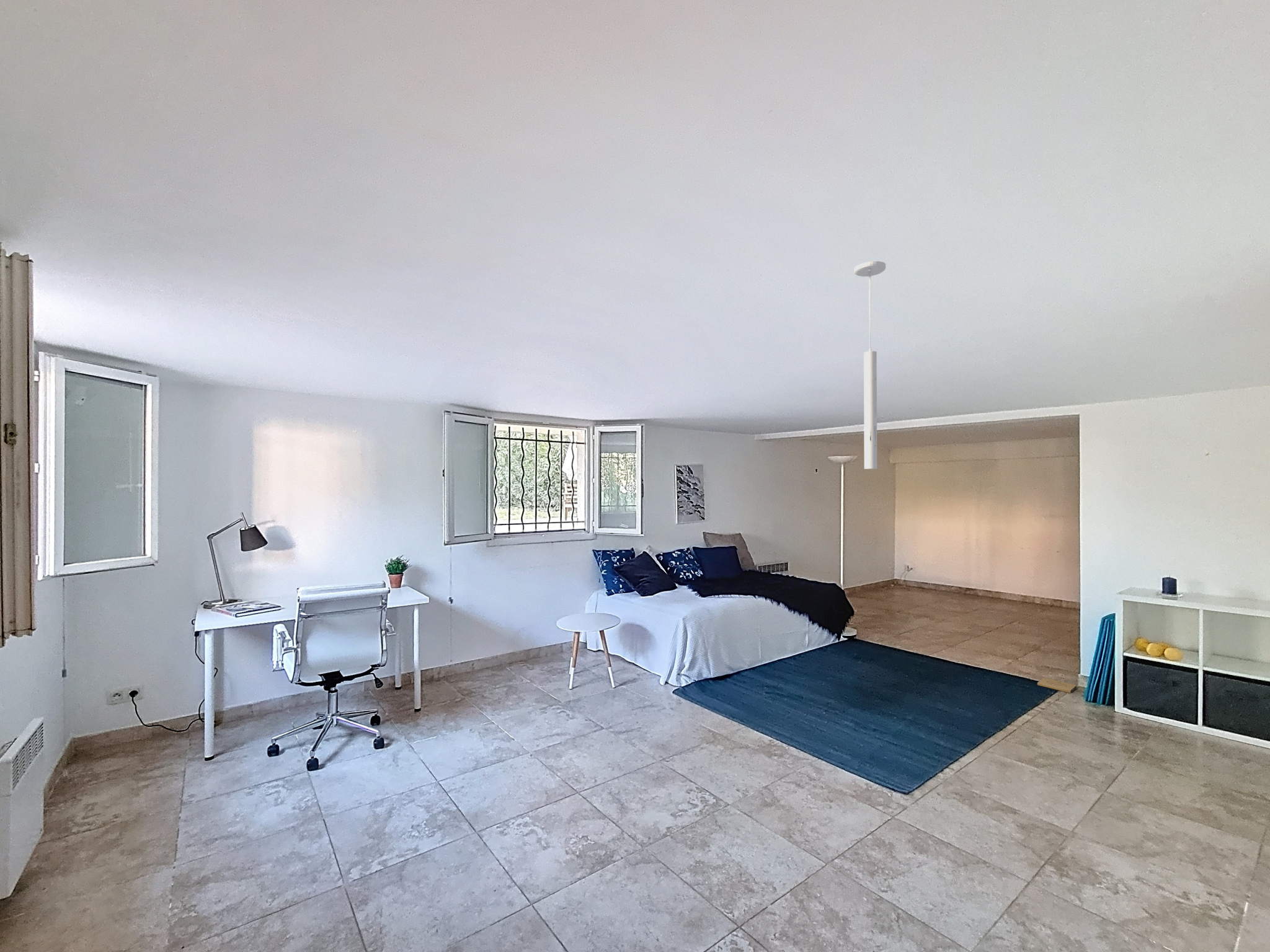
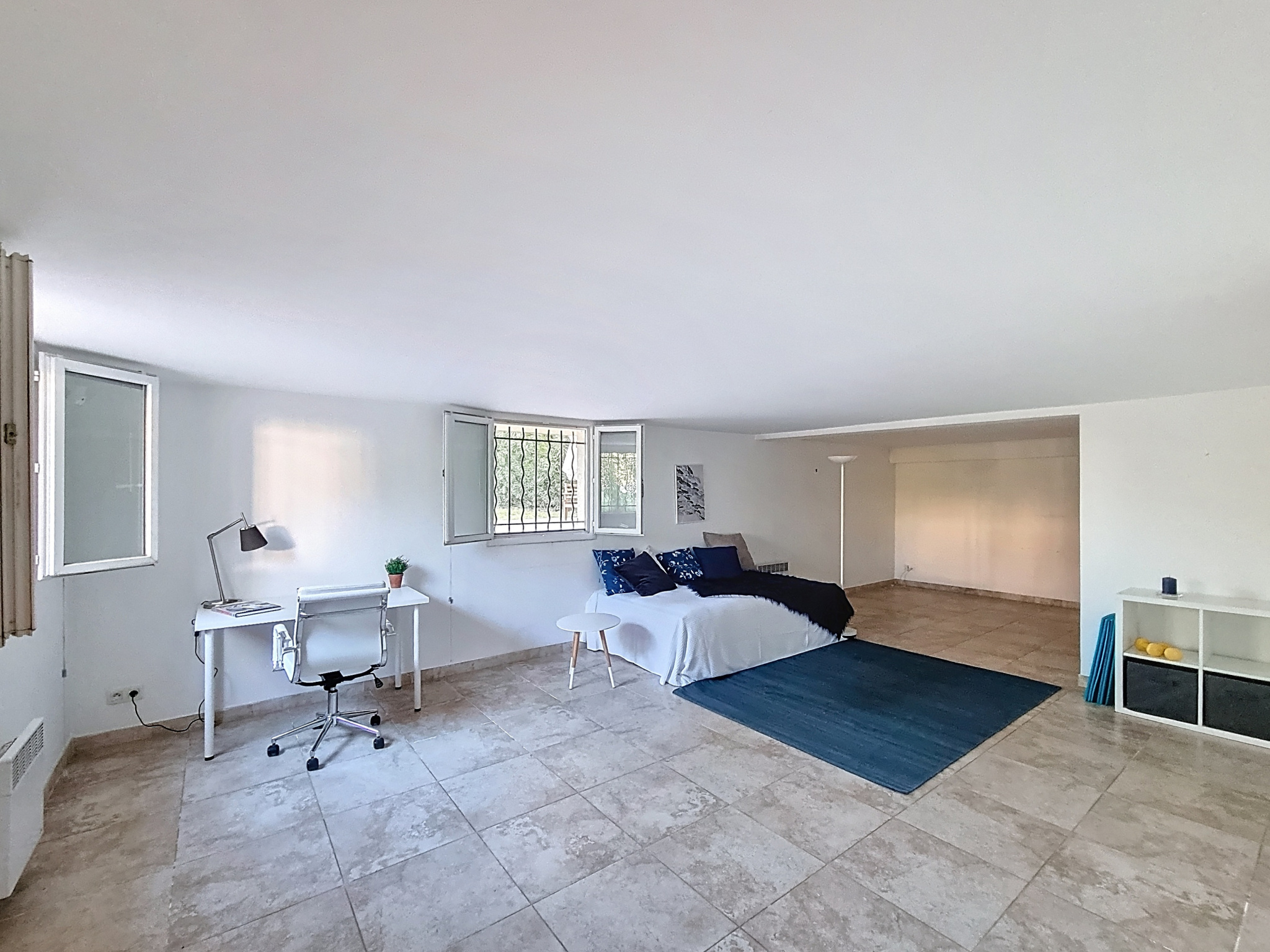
- box [1037,677,1077,694]
- ceiling light [853,261,886,470]
